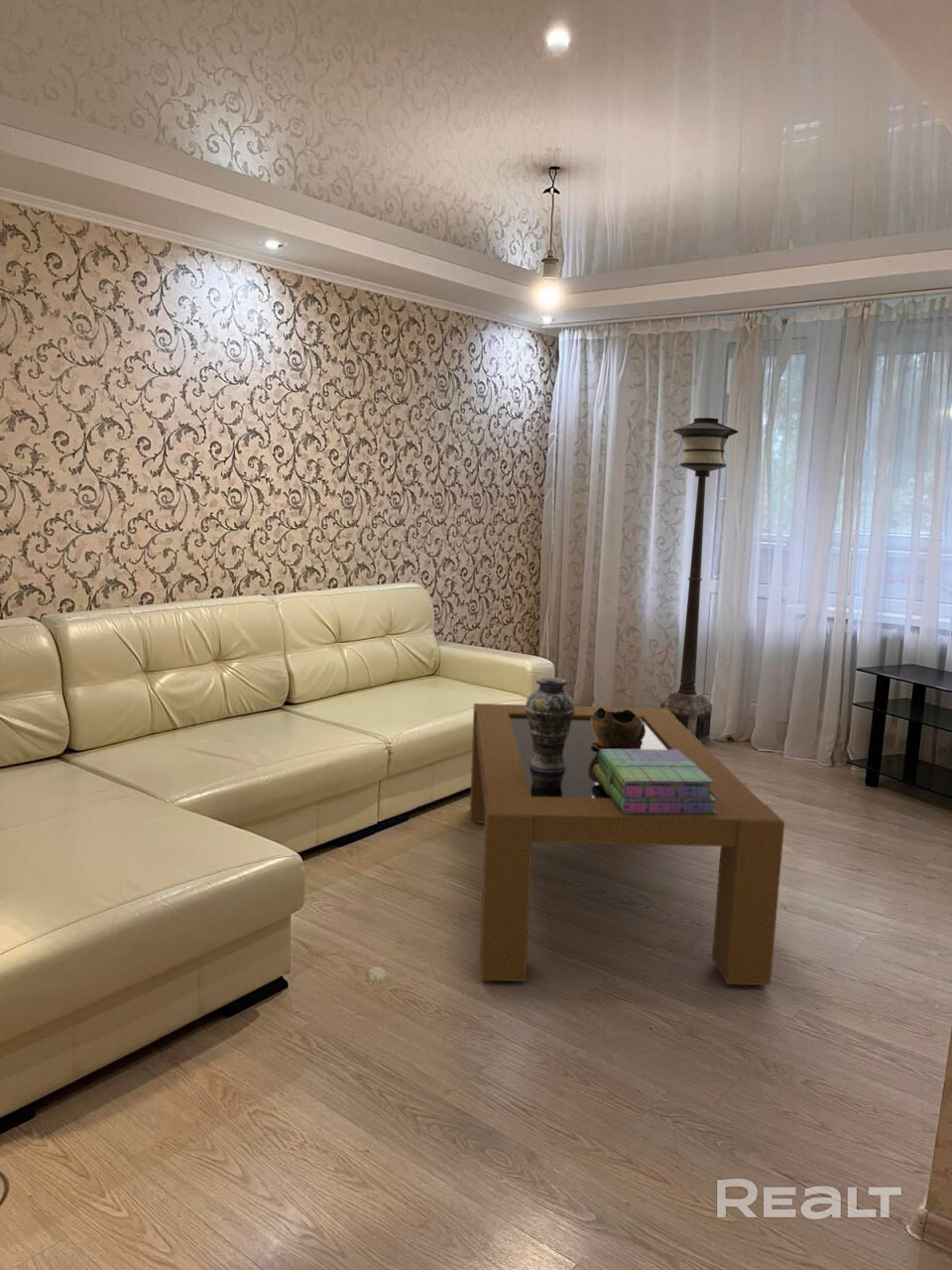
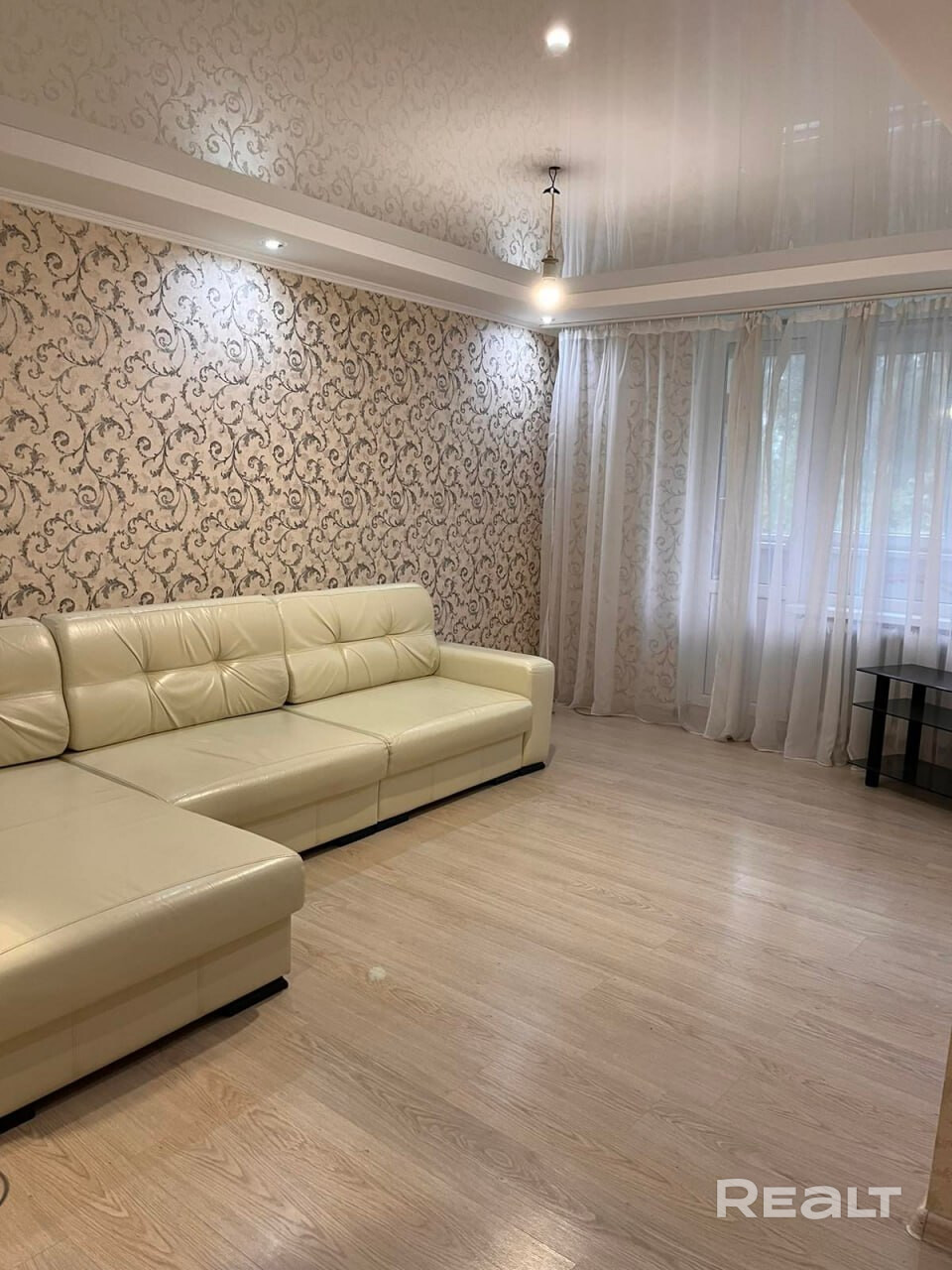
- coffee table [469,702,785,986]
- vase [525,677,575,774]
- floor lamp [659,417,739,744]
- stack of books [593,749,717,814]
- decorative bowl [591,707,646,749]
